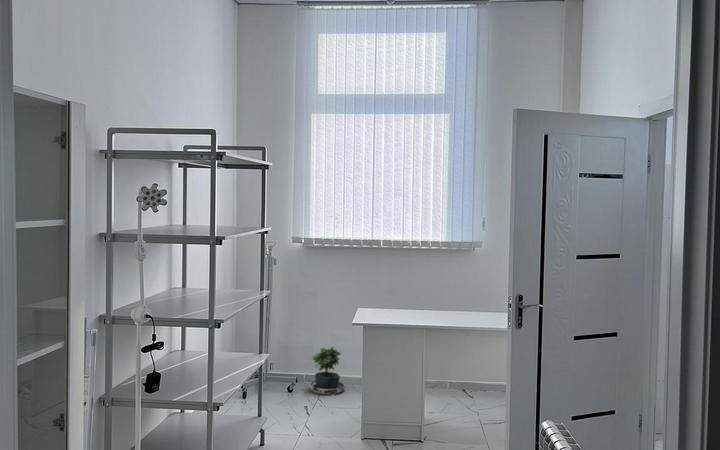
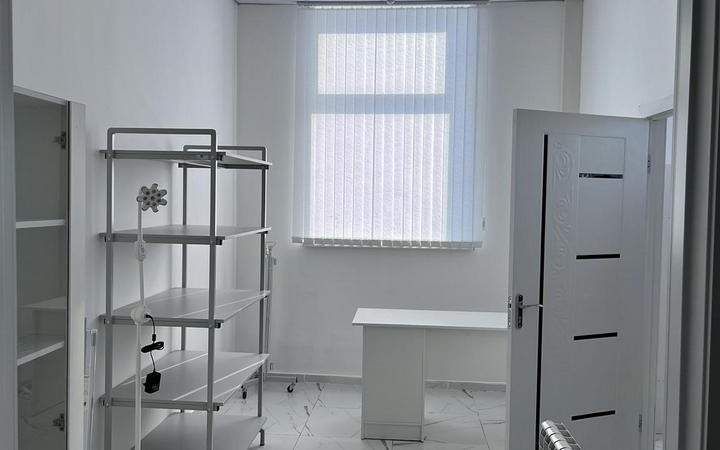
- potted plant [302,345,346,397]
